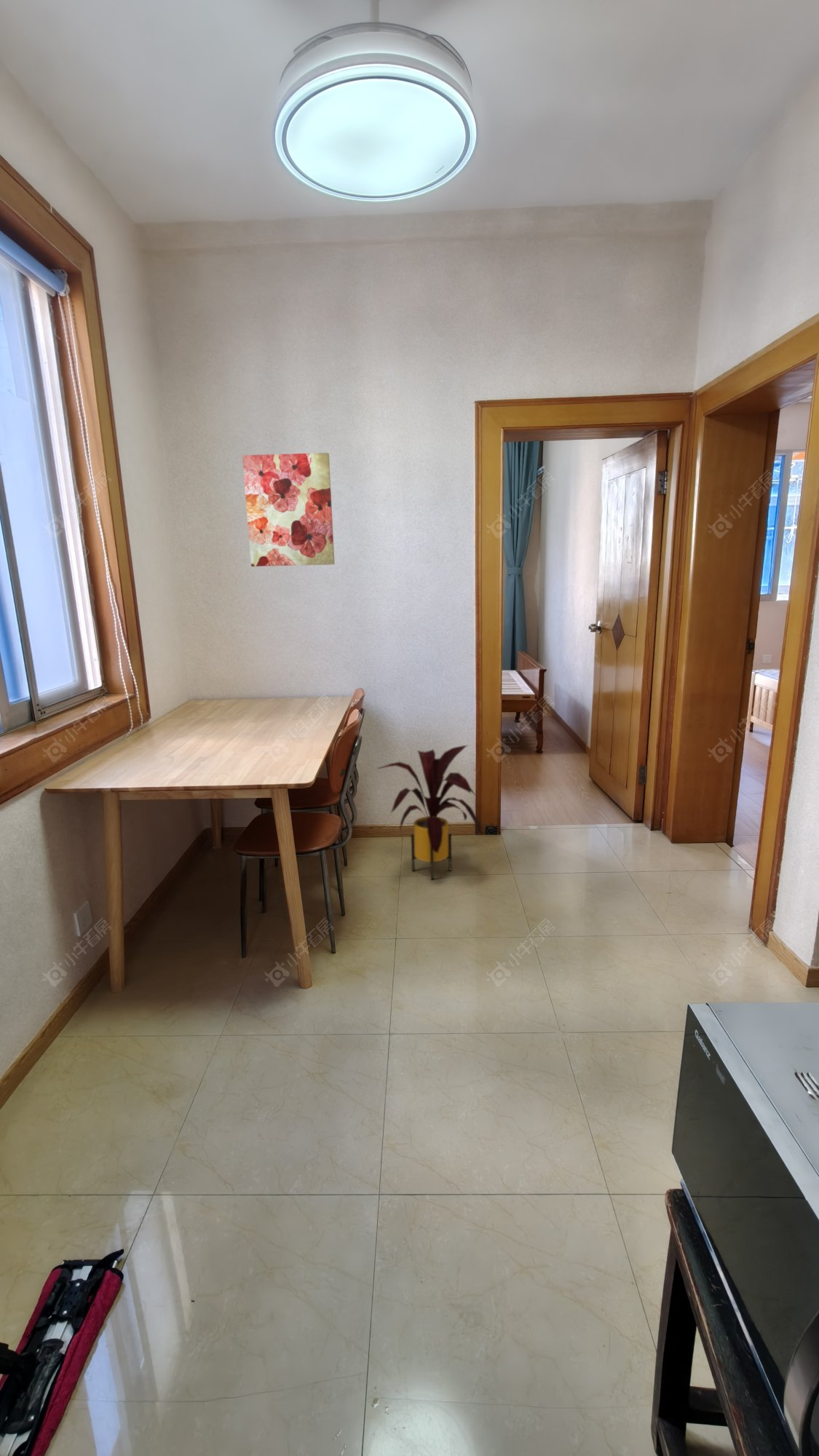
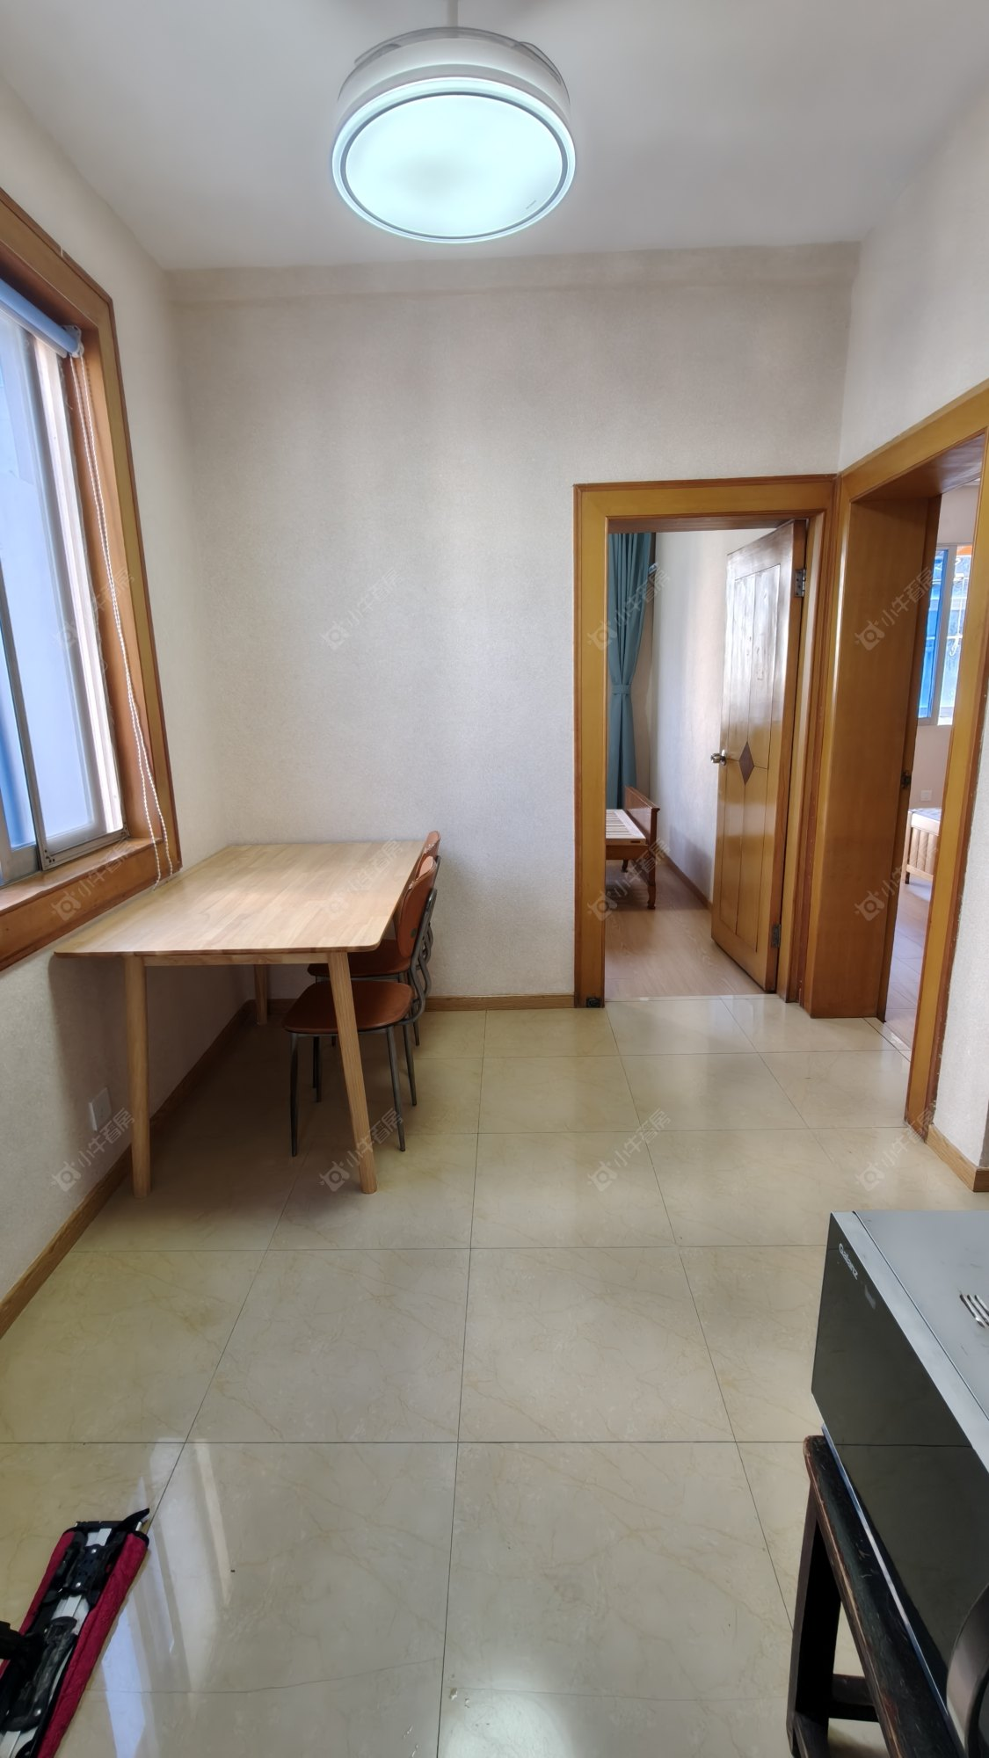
- wall art [242,452,336,567]
- house plant [376,745,483,880]
